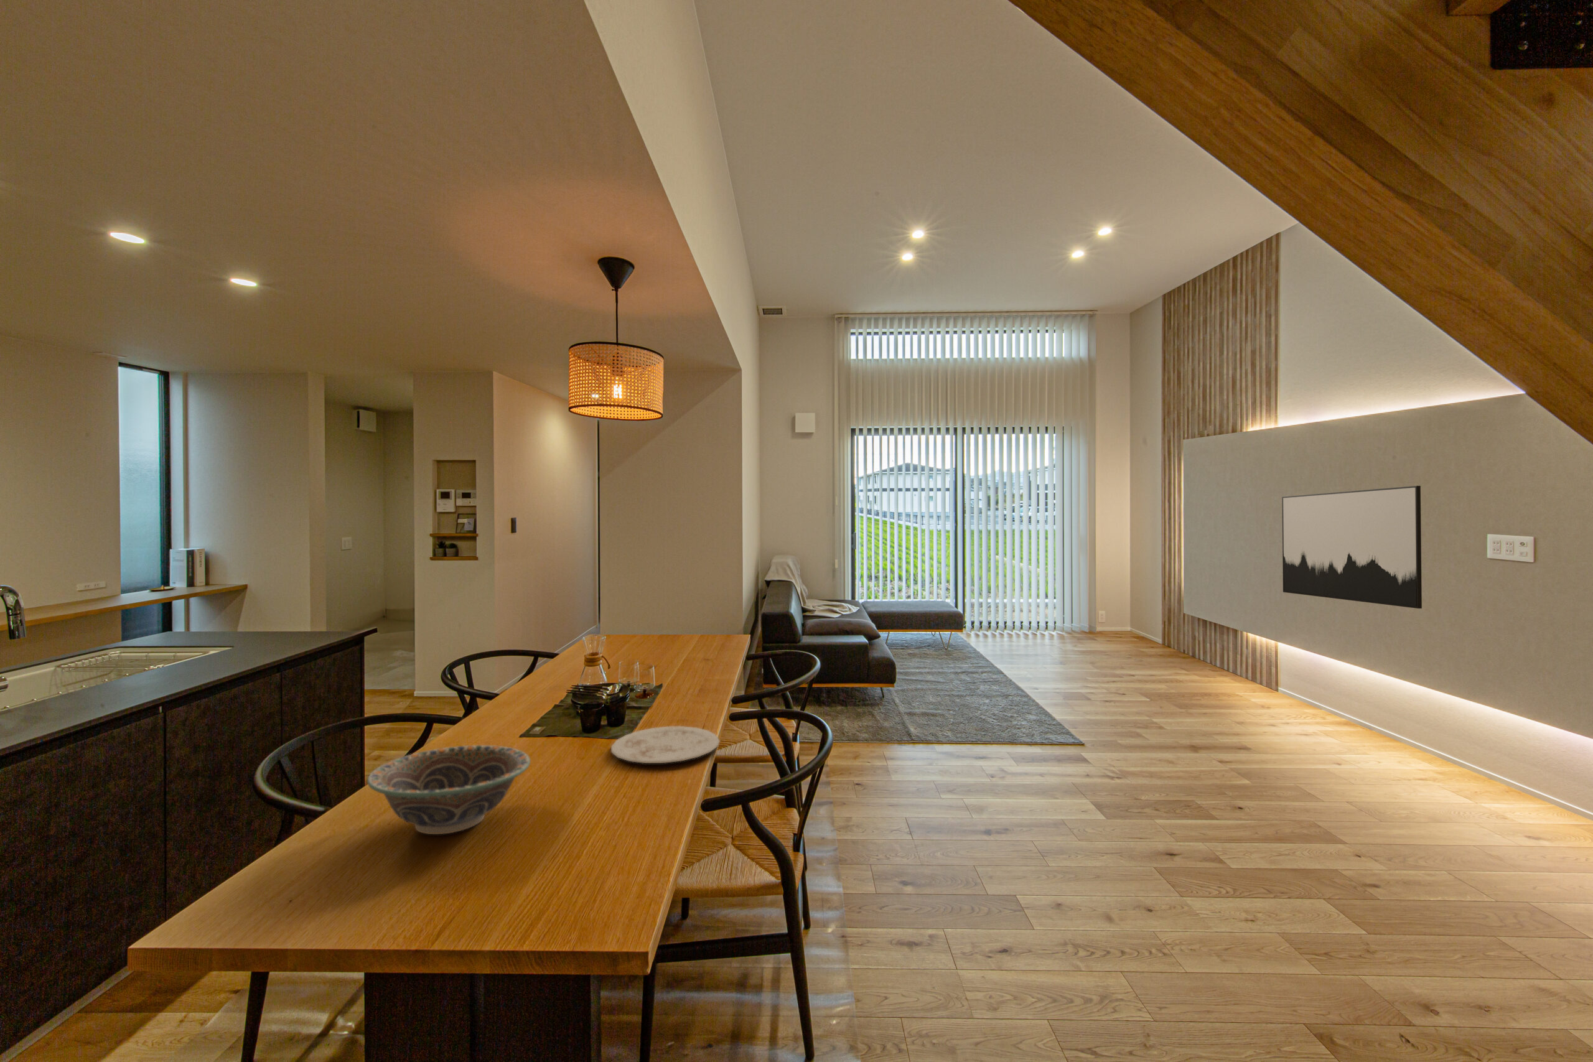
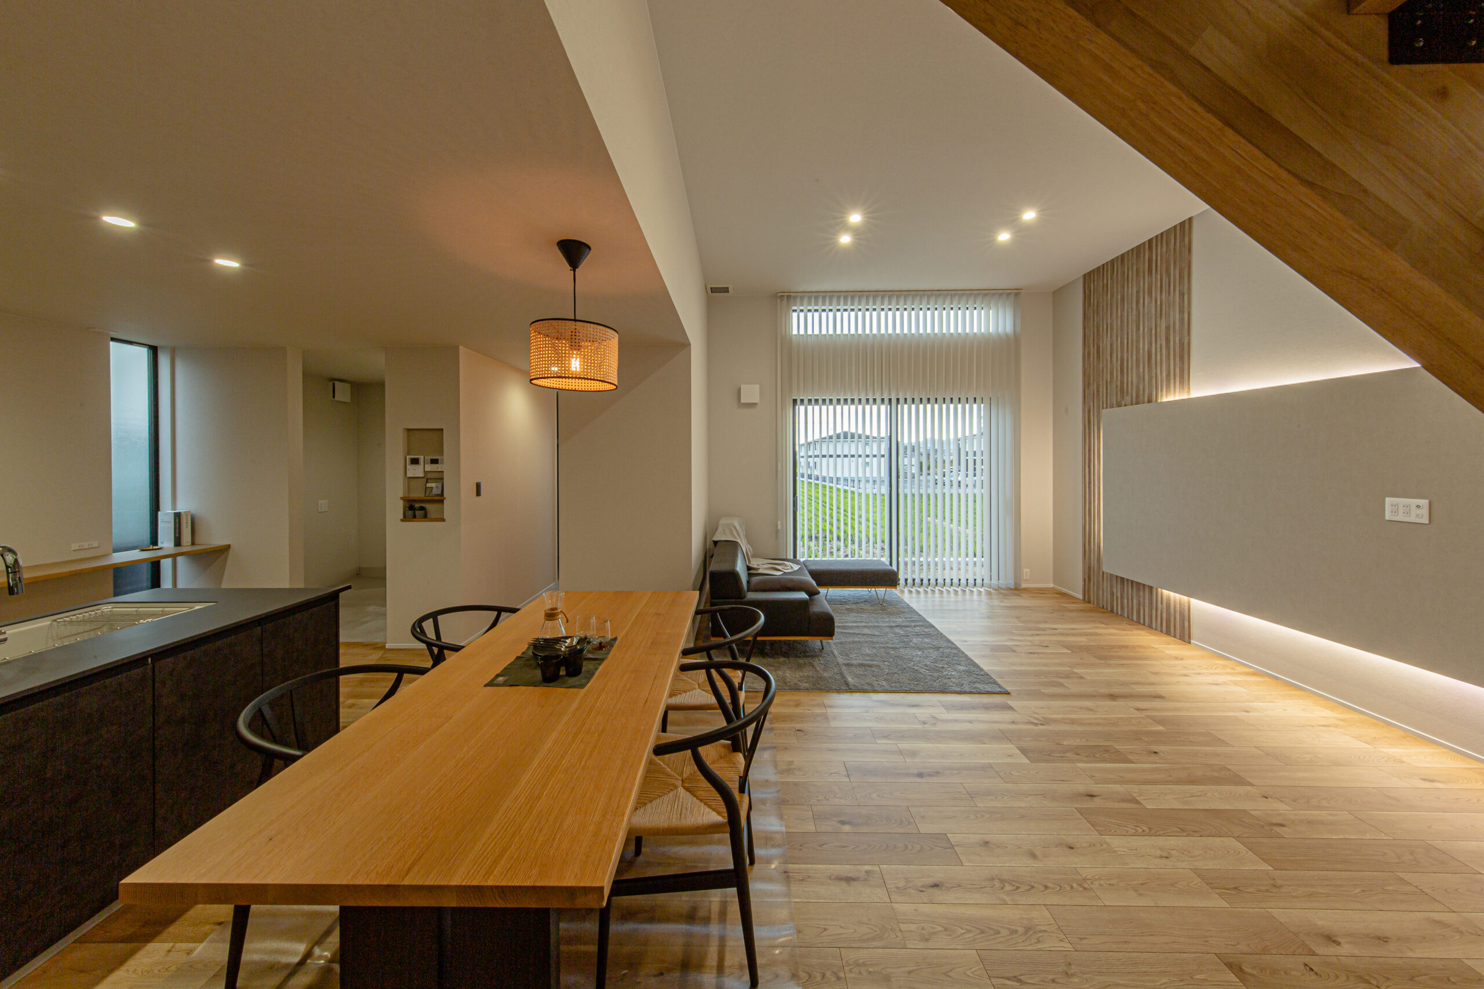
- decorative bowl [366,744,531,834]
- plate [610,725,719,764]
- wall art [1281,485,1422,609]
